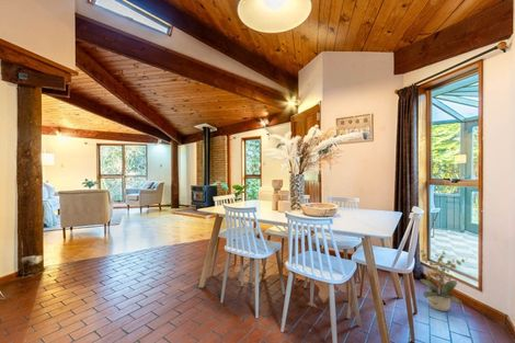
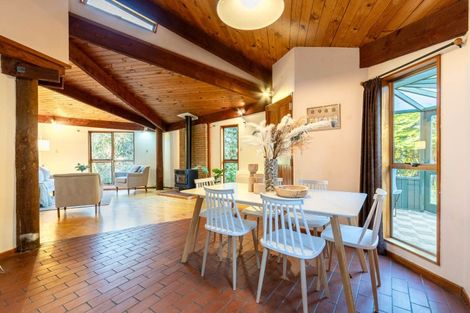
- potted plant [417,247,469,312]
